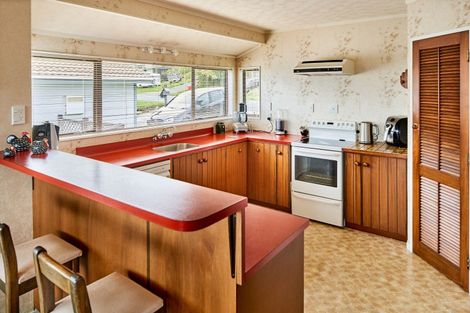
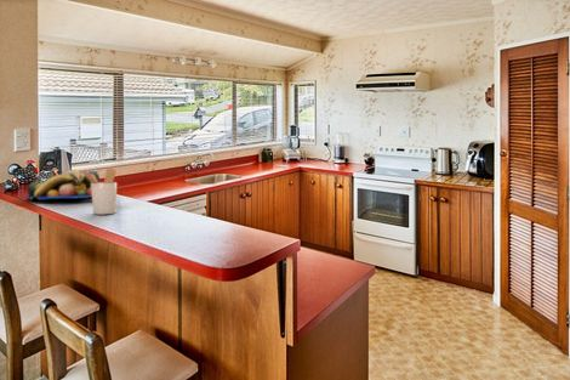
+ utensil holder [79,166,118,215]
+ fruit bowl [27,169,104,200]
